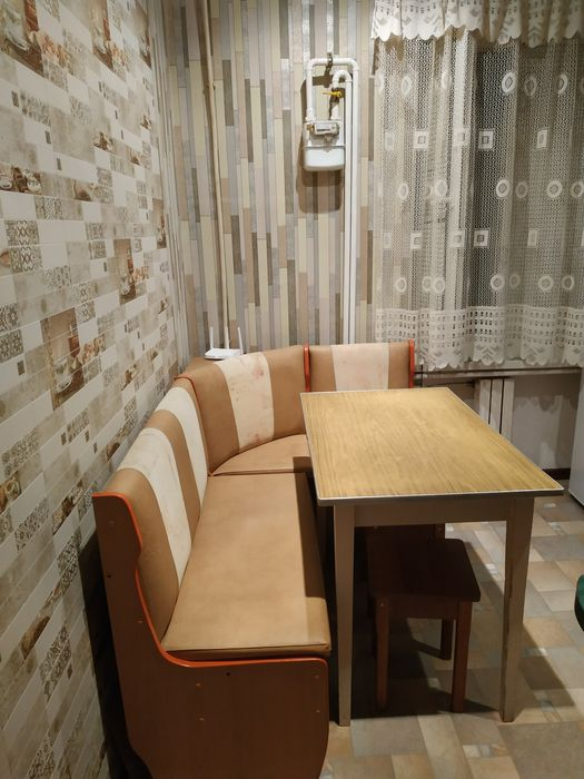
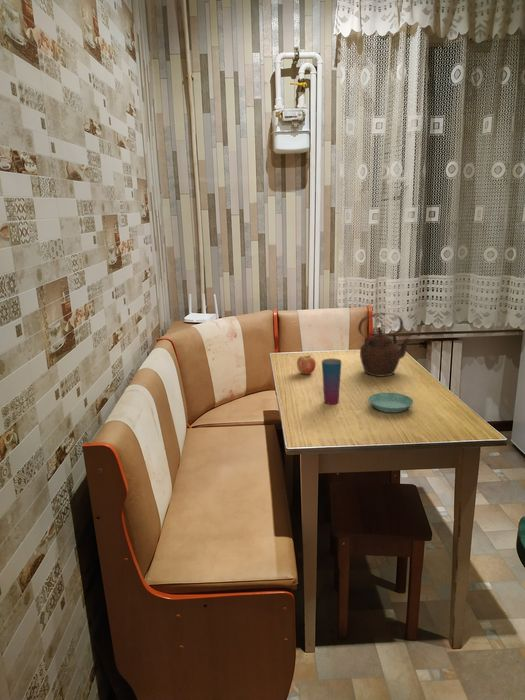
+ teapot [357,312,411,377]
+ cup [321,357,342,405]
+ fruit [296,353,317,375]
+ saucer [368,391,414,414]
